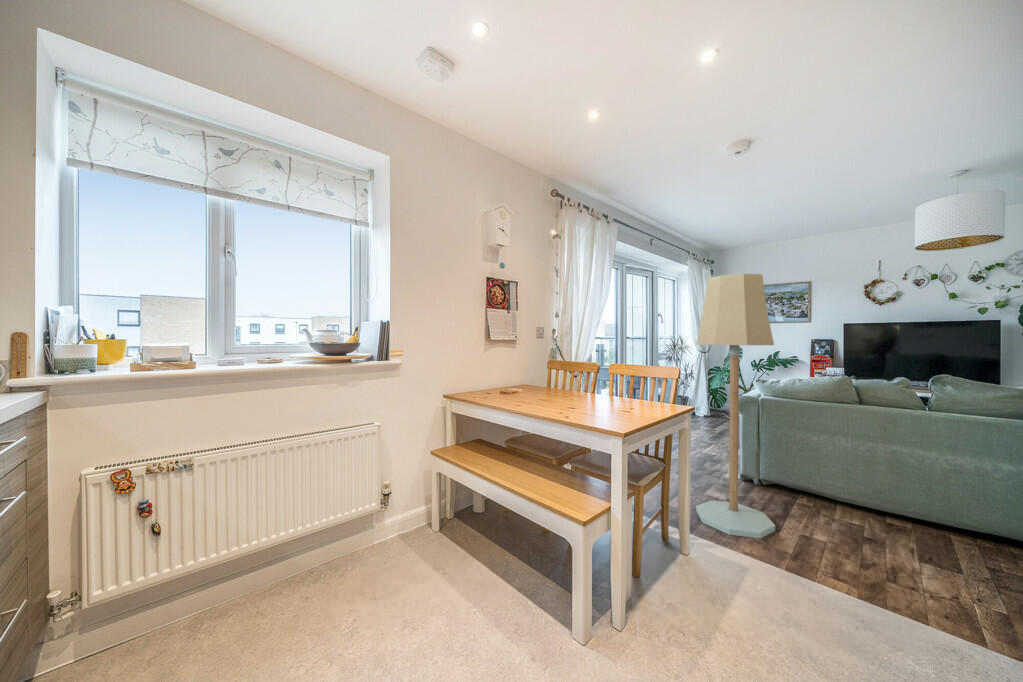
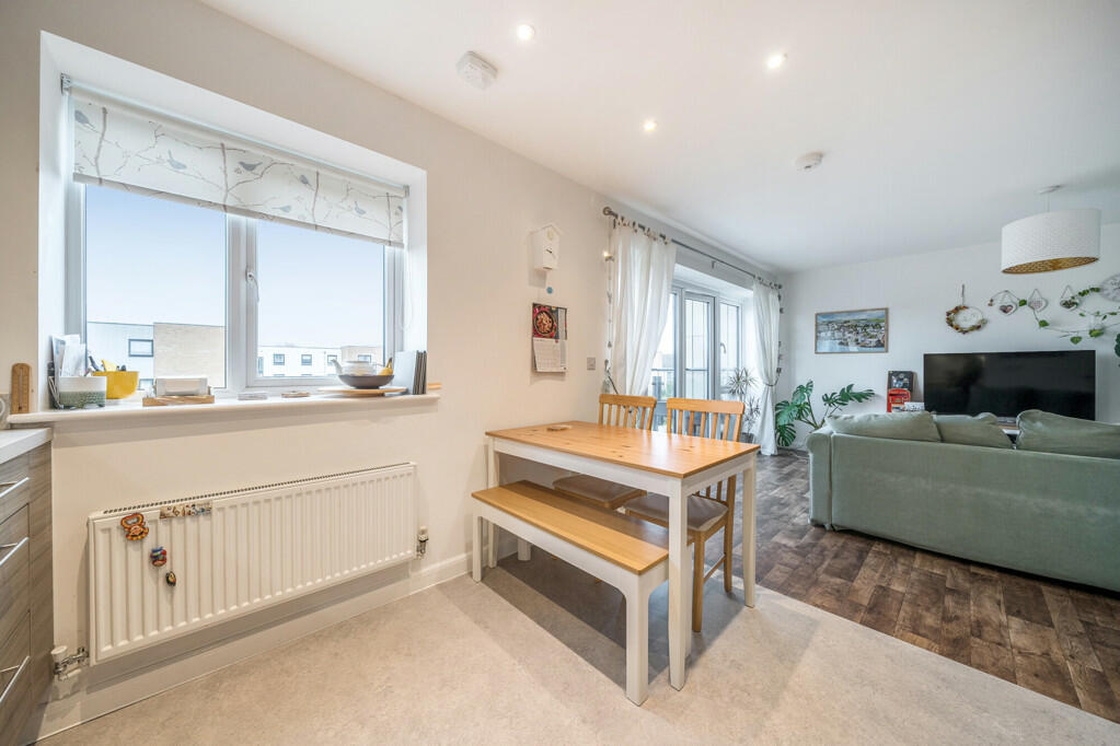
- floor lamp [695,273,776,539]
